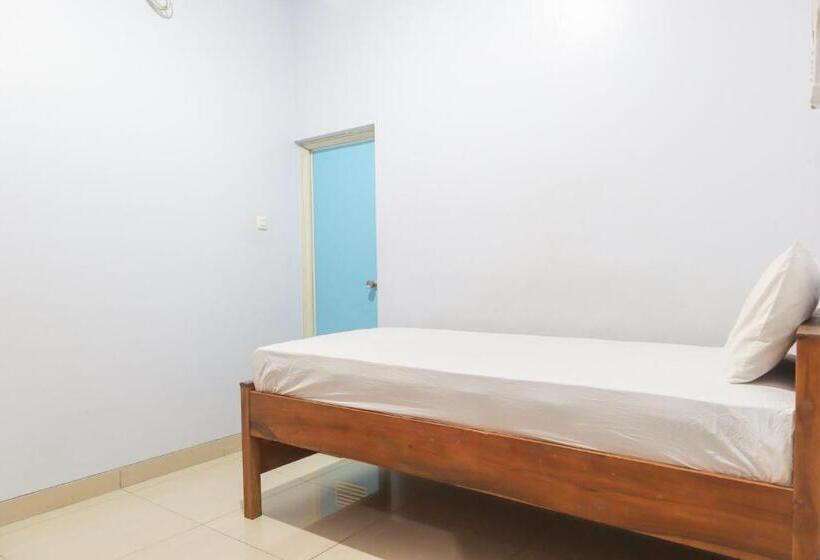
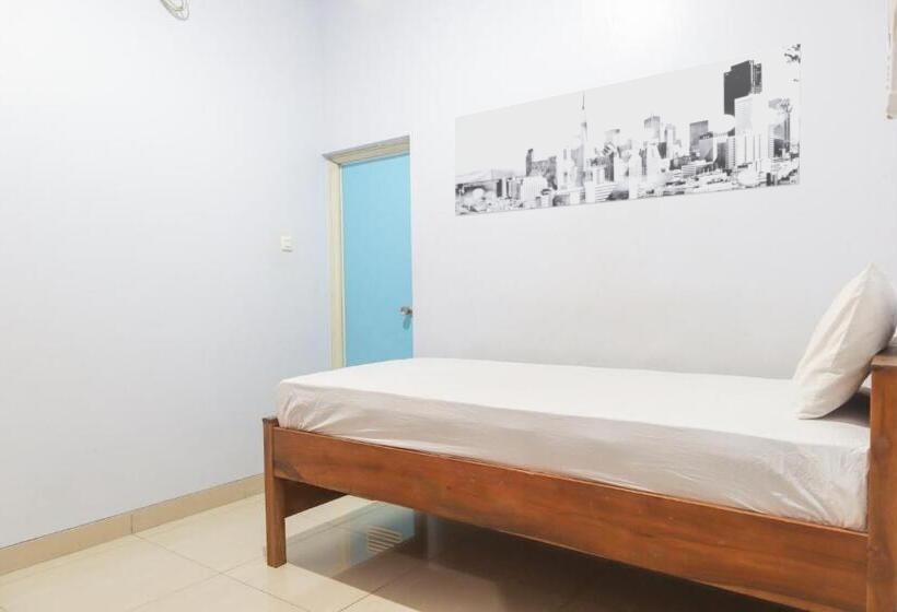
+ wall art [454,43,802,217]
